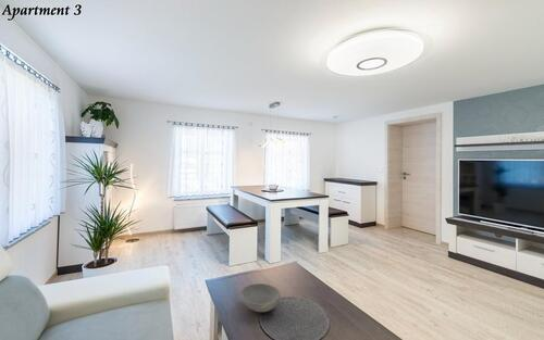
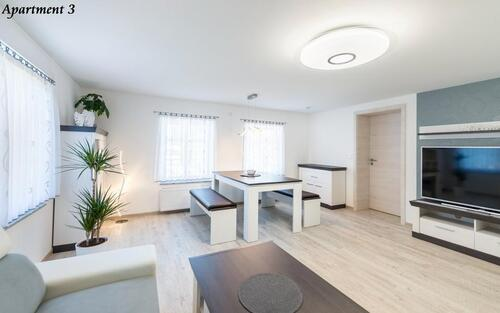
- bowl [239,282,282,313]
